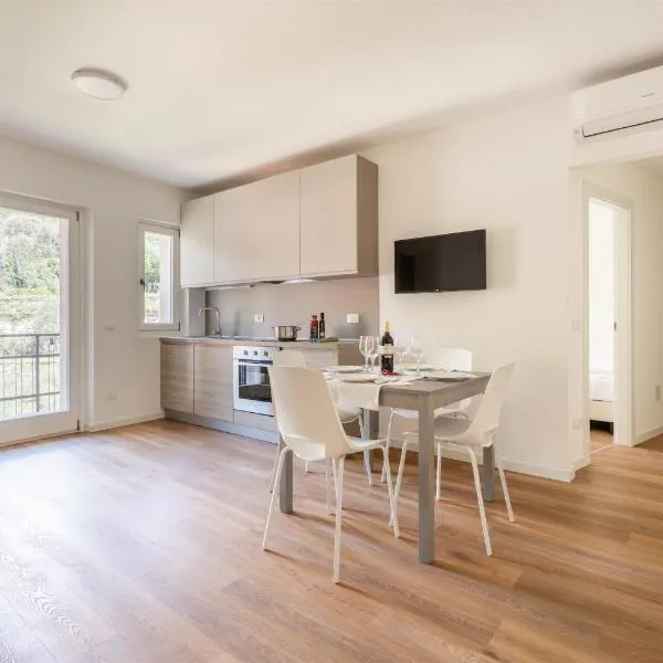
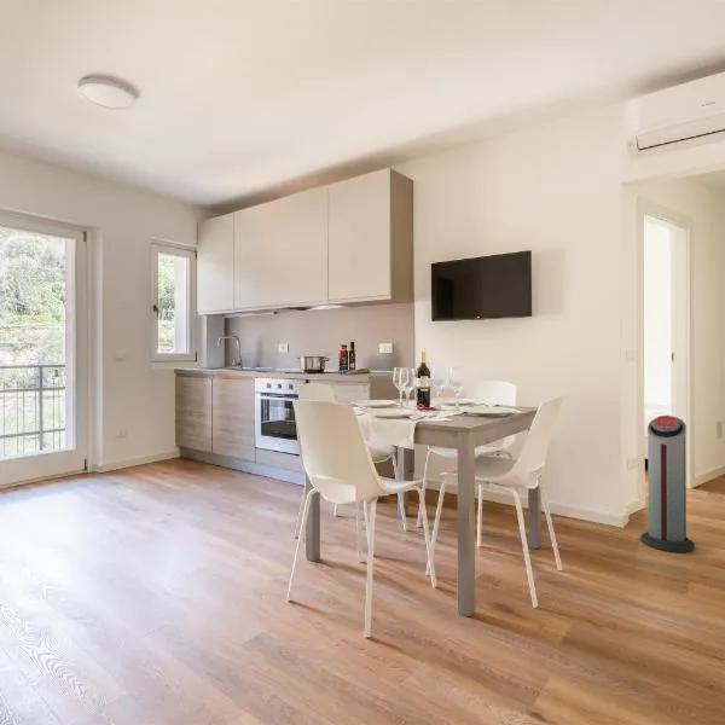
+ air purifier [639,414,696,553]
